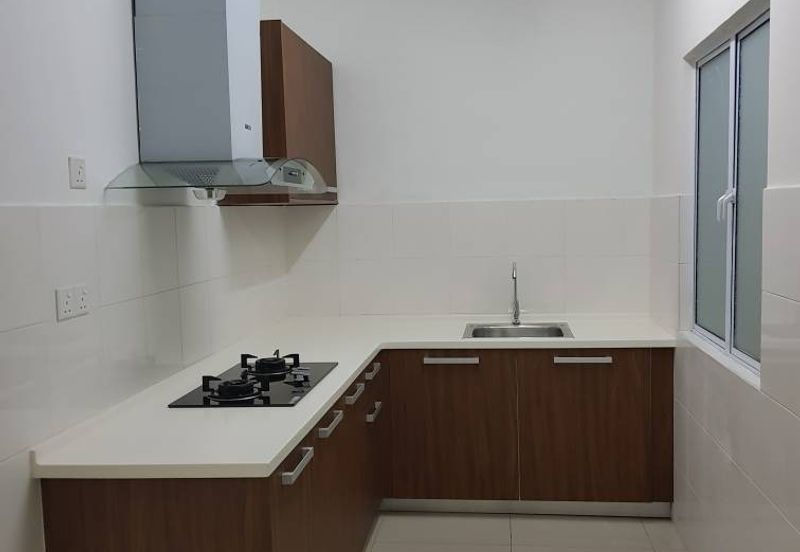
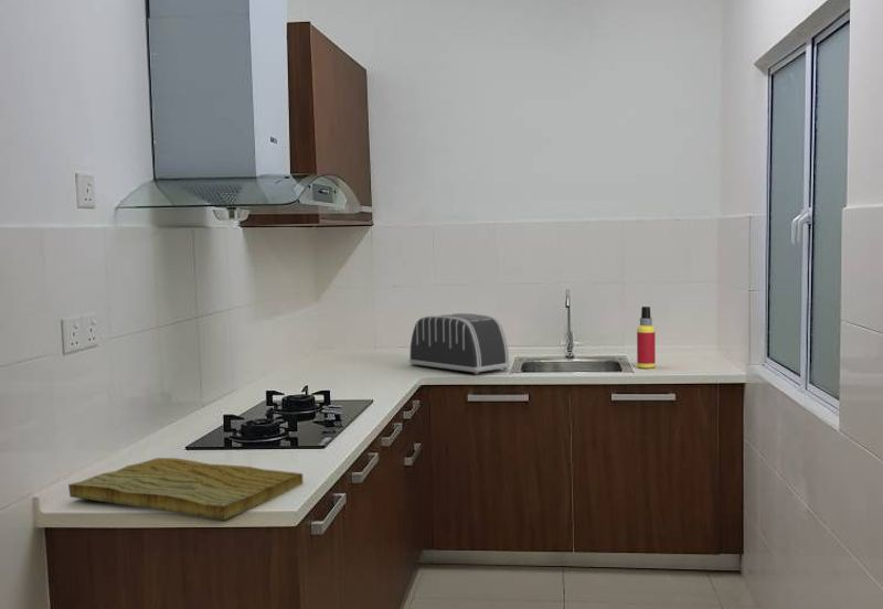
+ toaster [408,312,511,375]
+ cutting board [67,457,304,521]
+ spray bottle [636,306,657,370]
